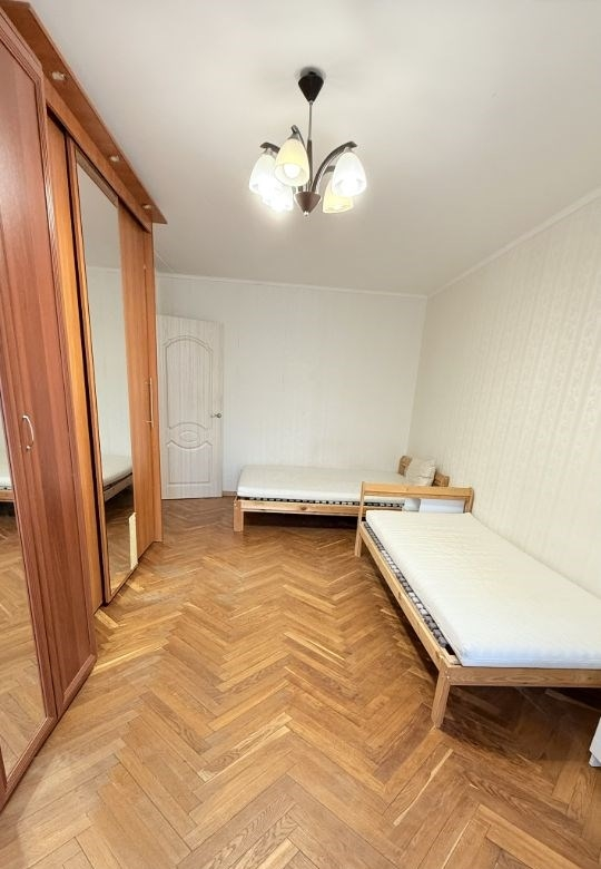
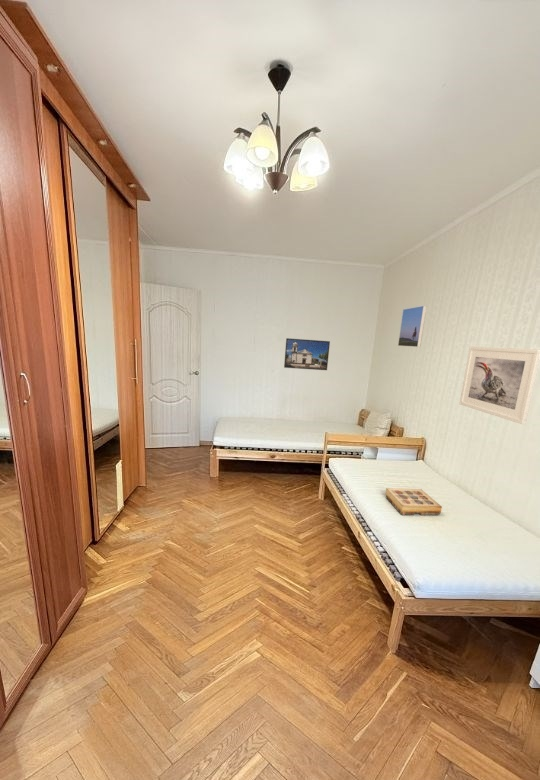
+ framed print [459,346,540,425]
+ book [384,487,443,516]
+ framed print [283,337,331,371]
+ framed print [397,305,428,348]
